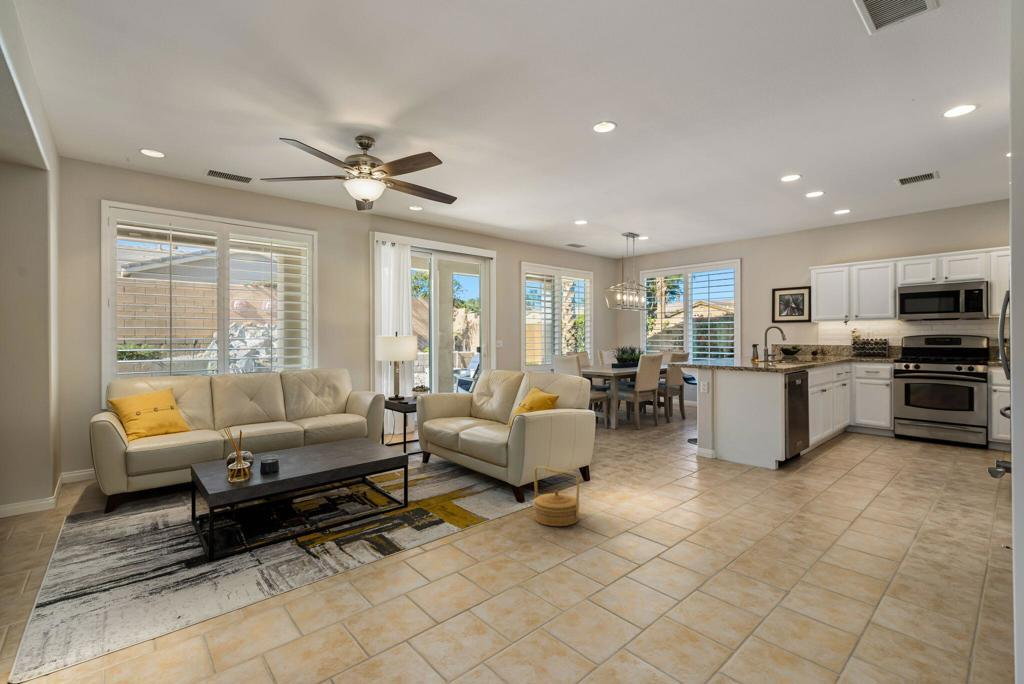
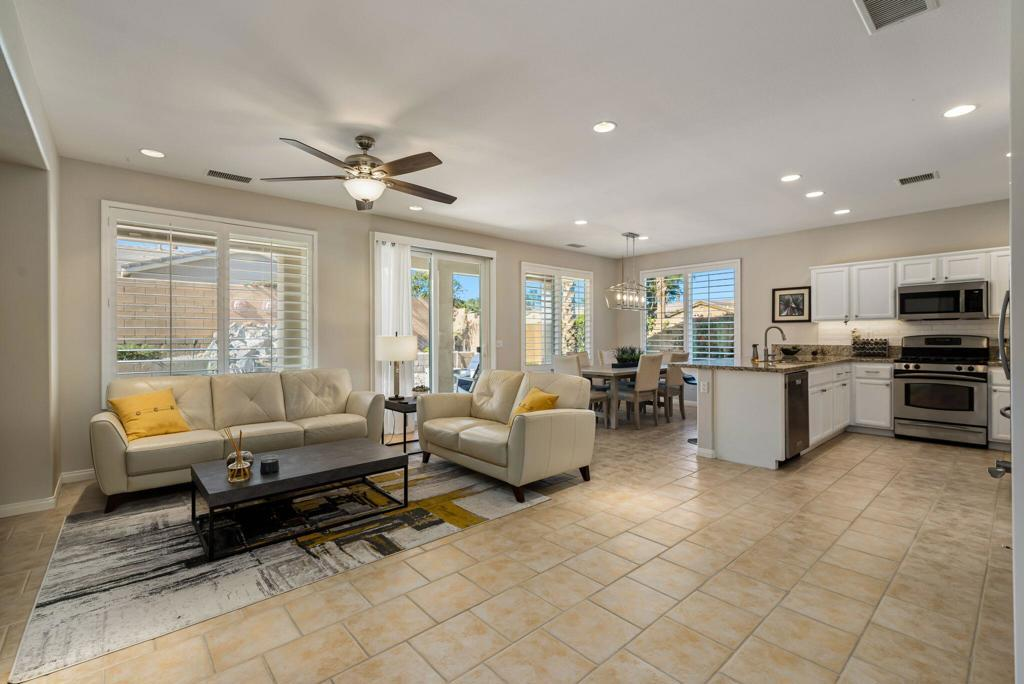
- basket [532,465,581,527]
